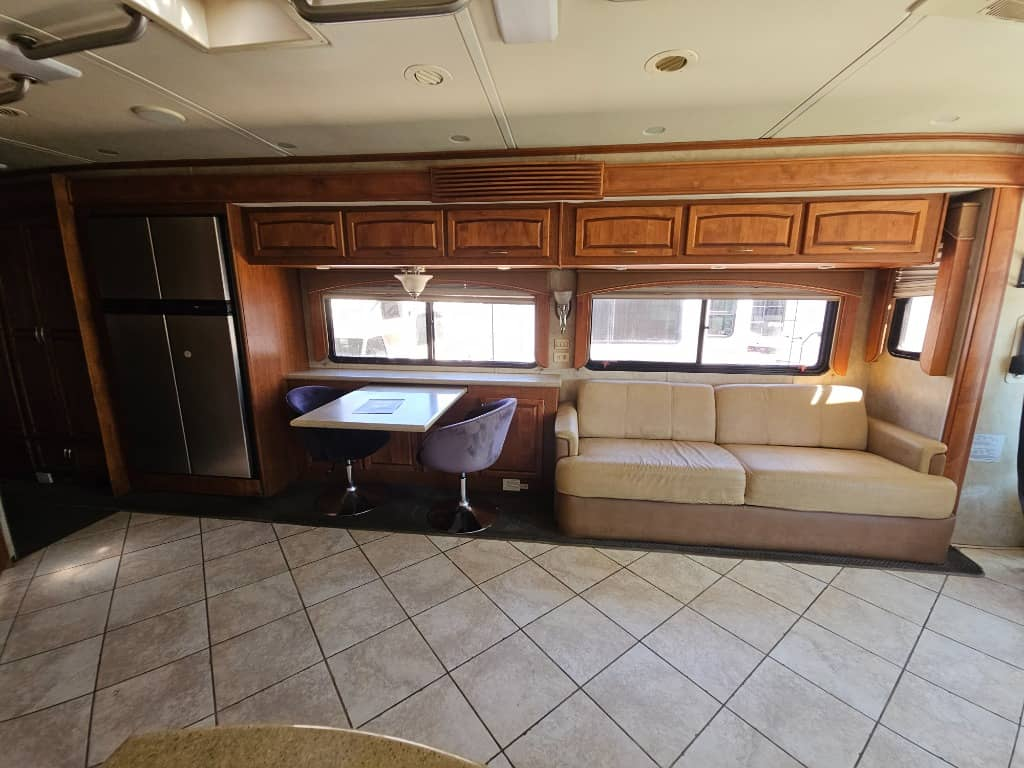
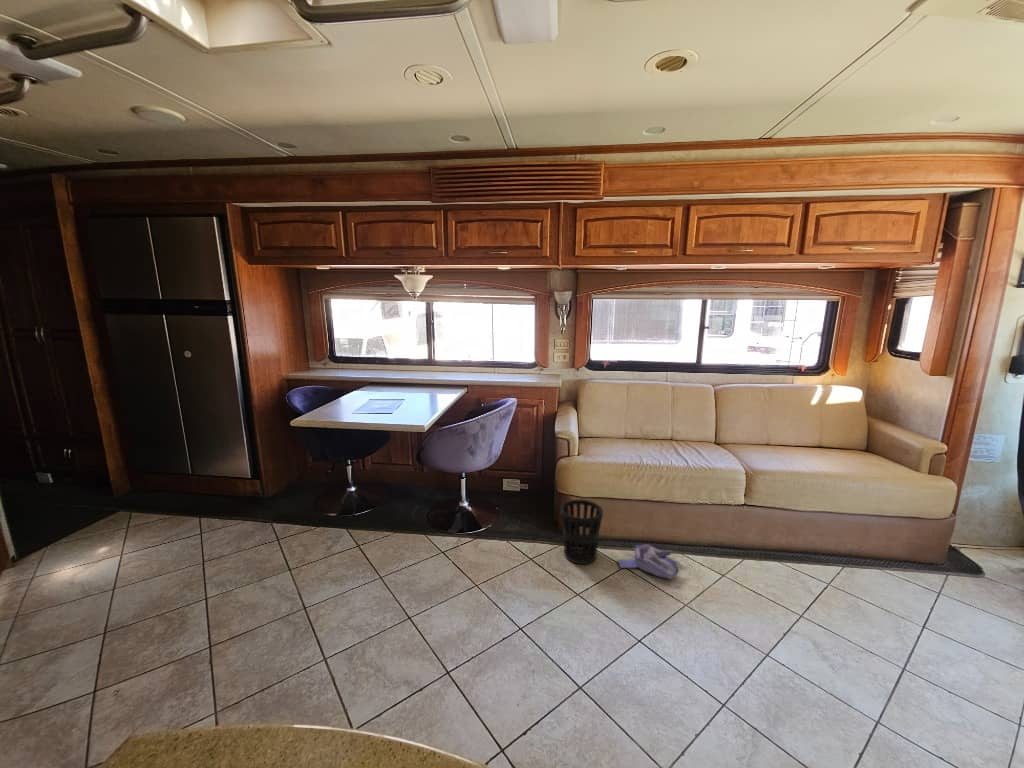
+ wastebasket [559,499,604,565]
+ shoe [617,543,679,580]
